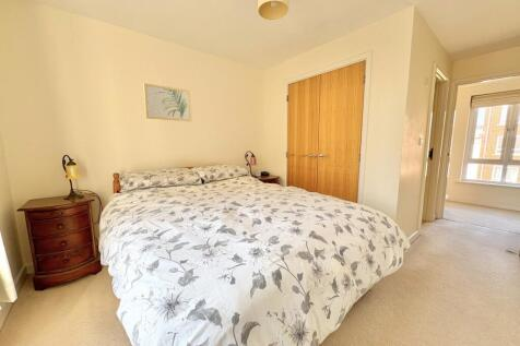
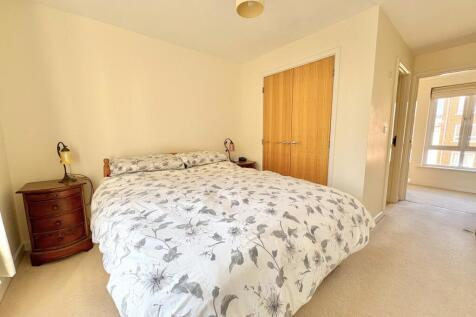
- wall art [142,82,193,122]
